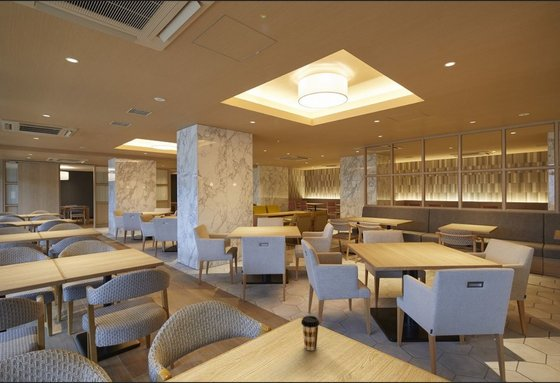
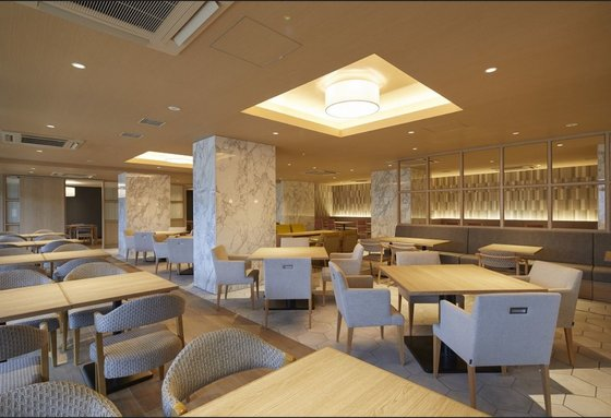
- coffee cup [300,315,320,351]
